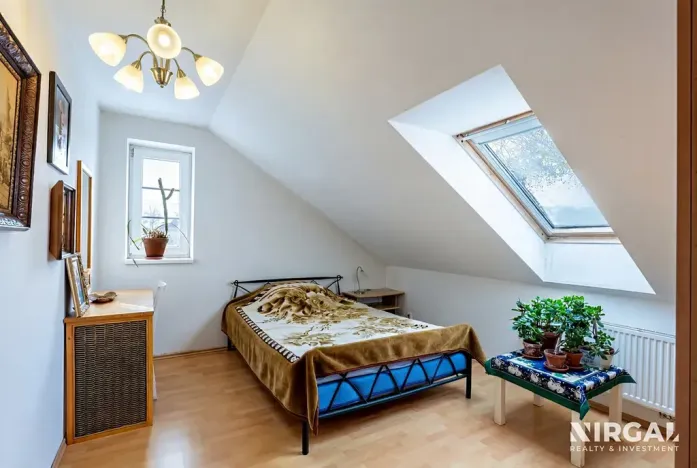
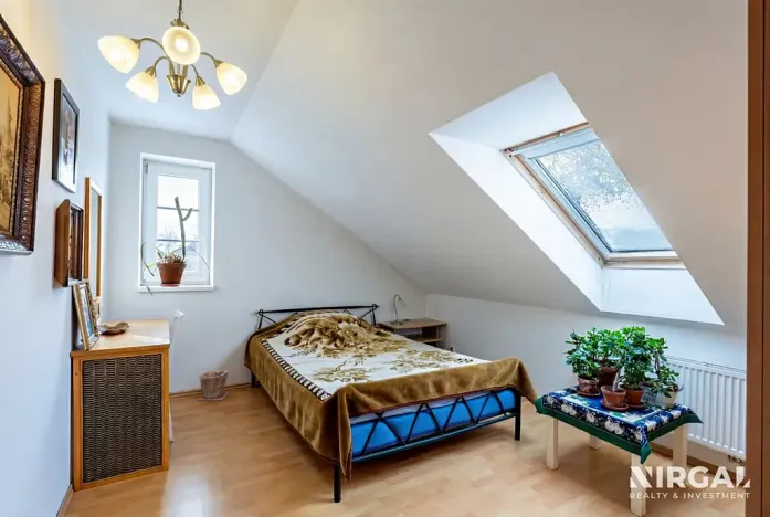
+ plant pot [197,369,230,402]
